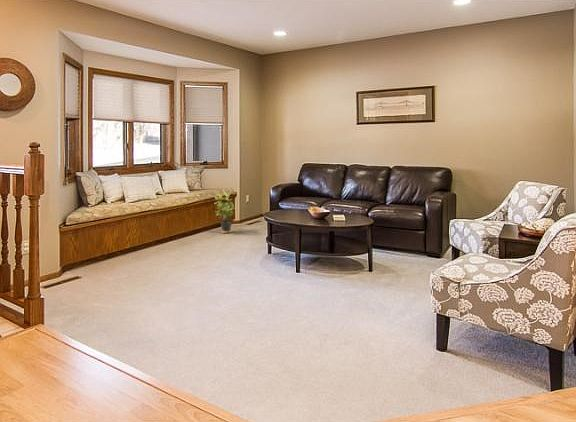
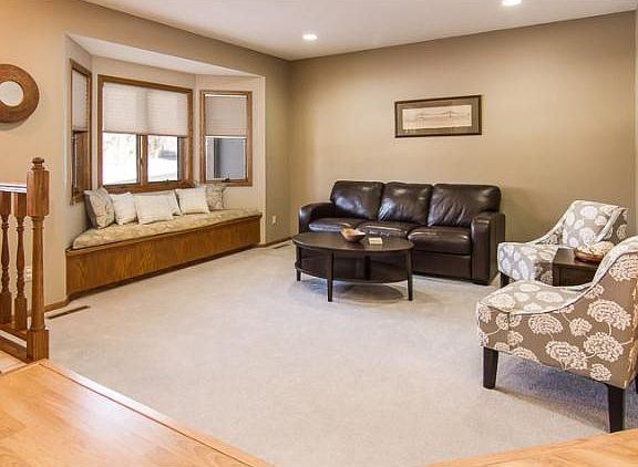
- potted plant [214,189,236,234]
